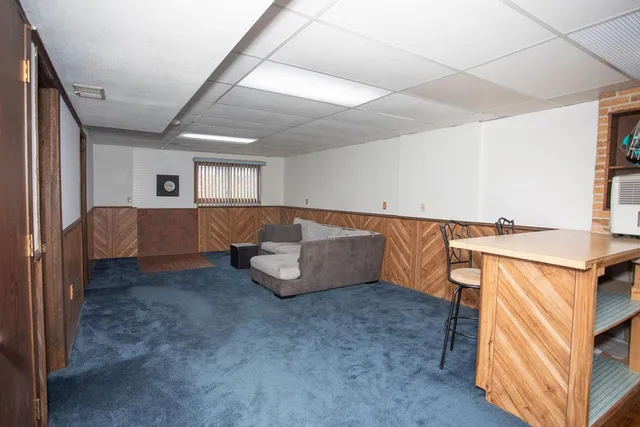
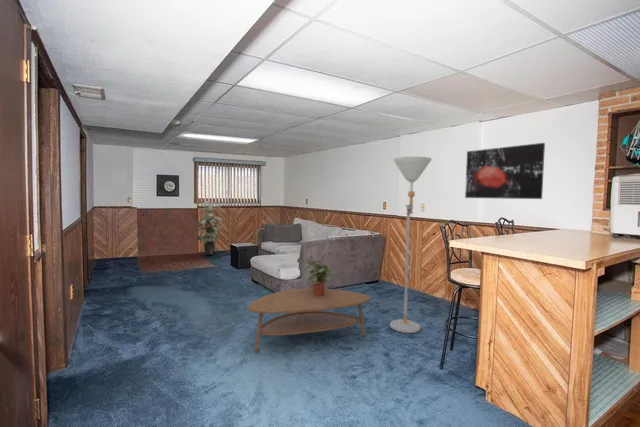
+ coffee table [247,287,371,353]
+ floor lamp [389,155,433,334]
+ potted plant [304,259,334,296]
+ wall art [464,142,546,200]
+ indoor plant [194,200,224,256]
